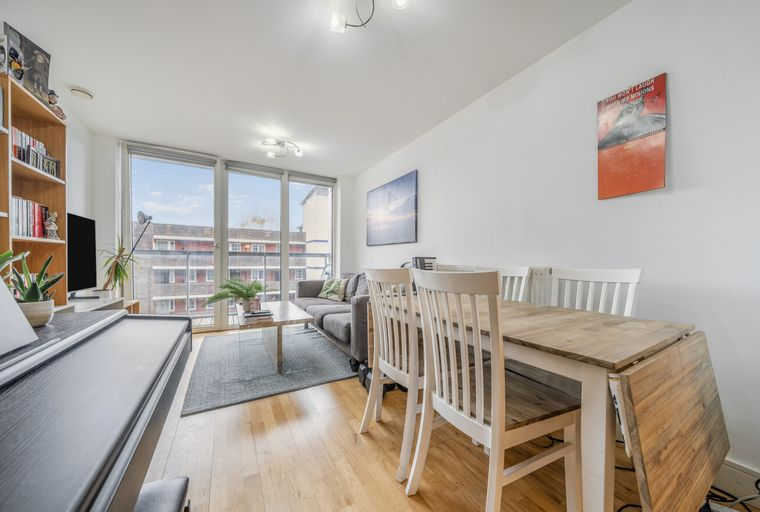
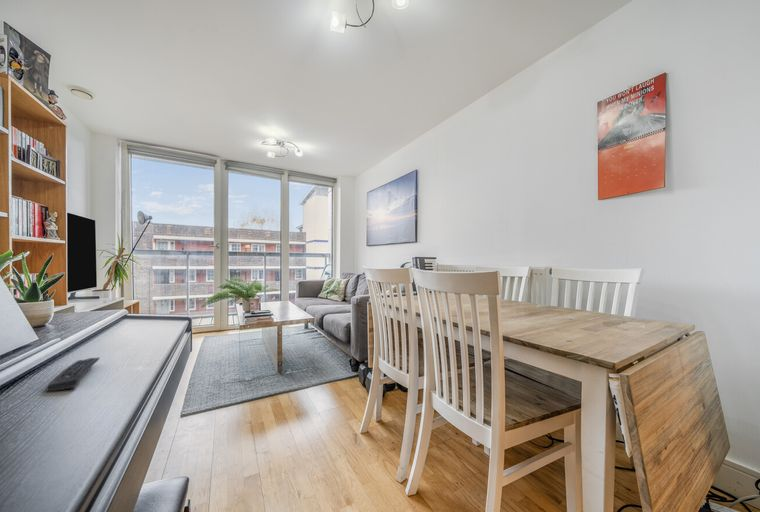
+ remote control [46,357,101,393]
